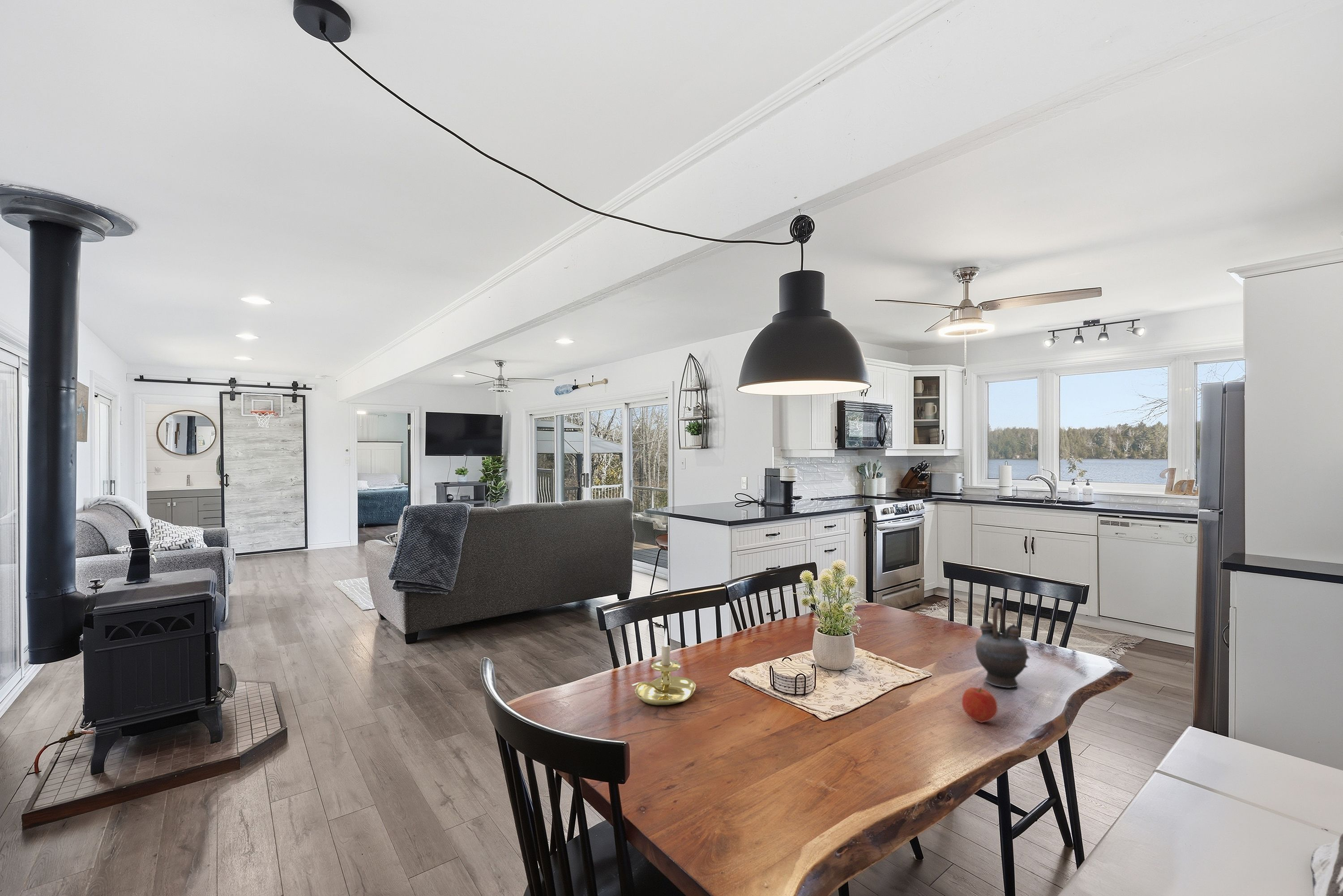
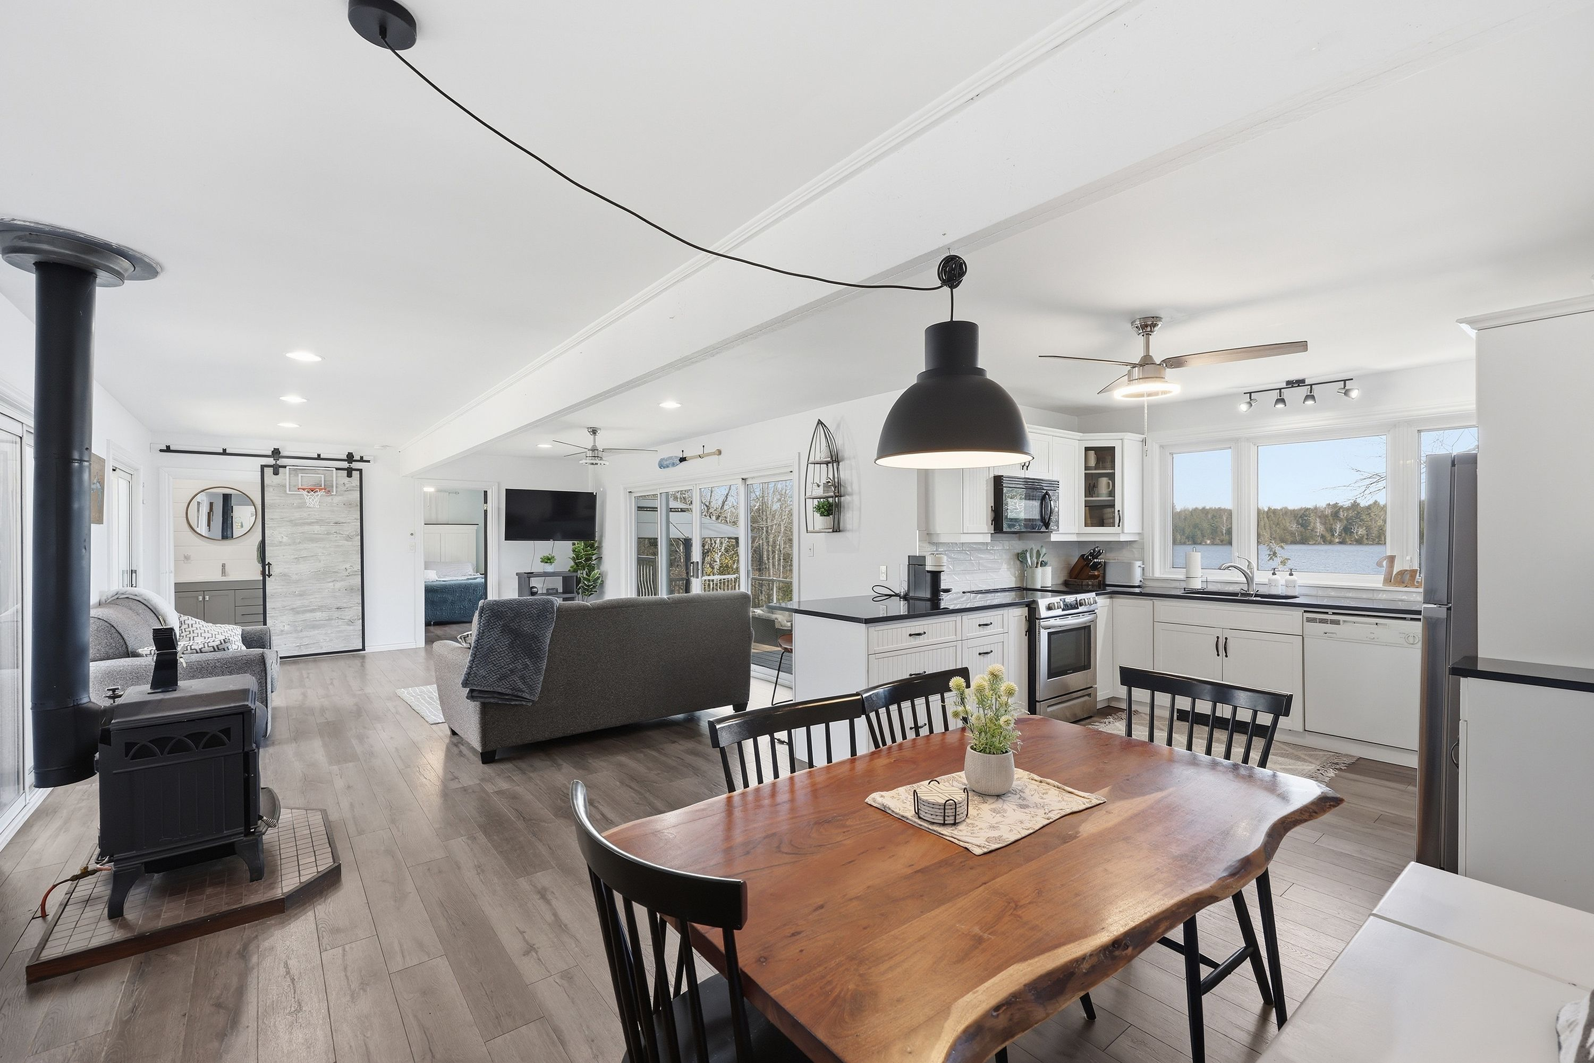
- apple [962,687,998,723]
- teapot [975,602,1030,688]
- candle holder [631,628,697,706]
